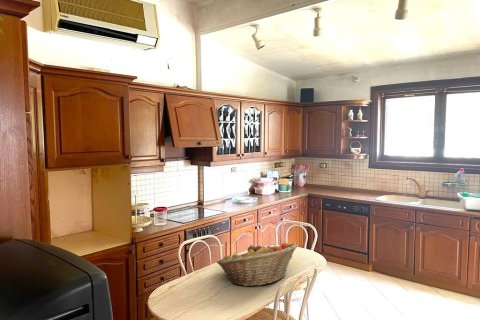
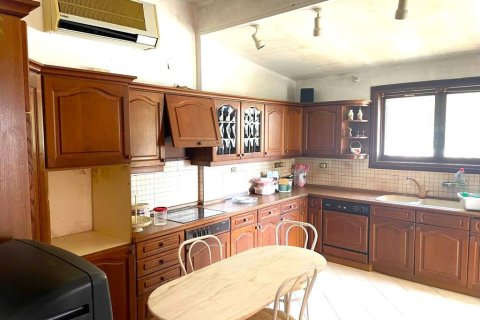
- fruit basket [215,242,299,287]
